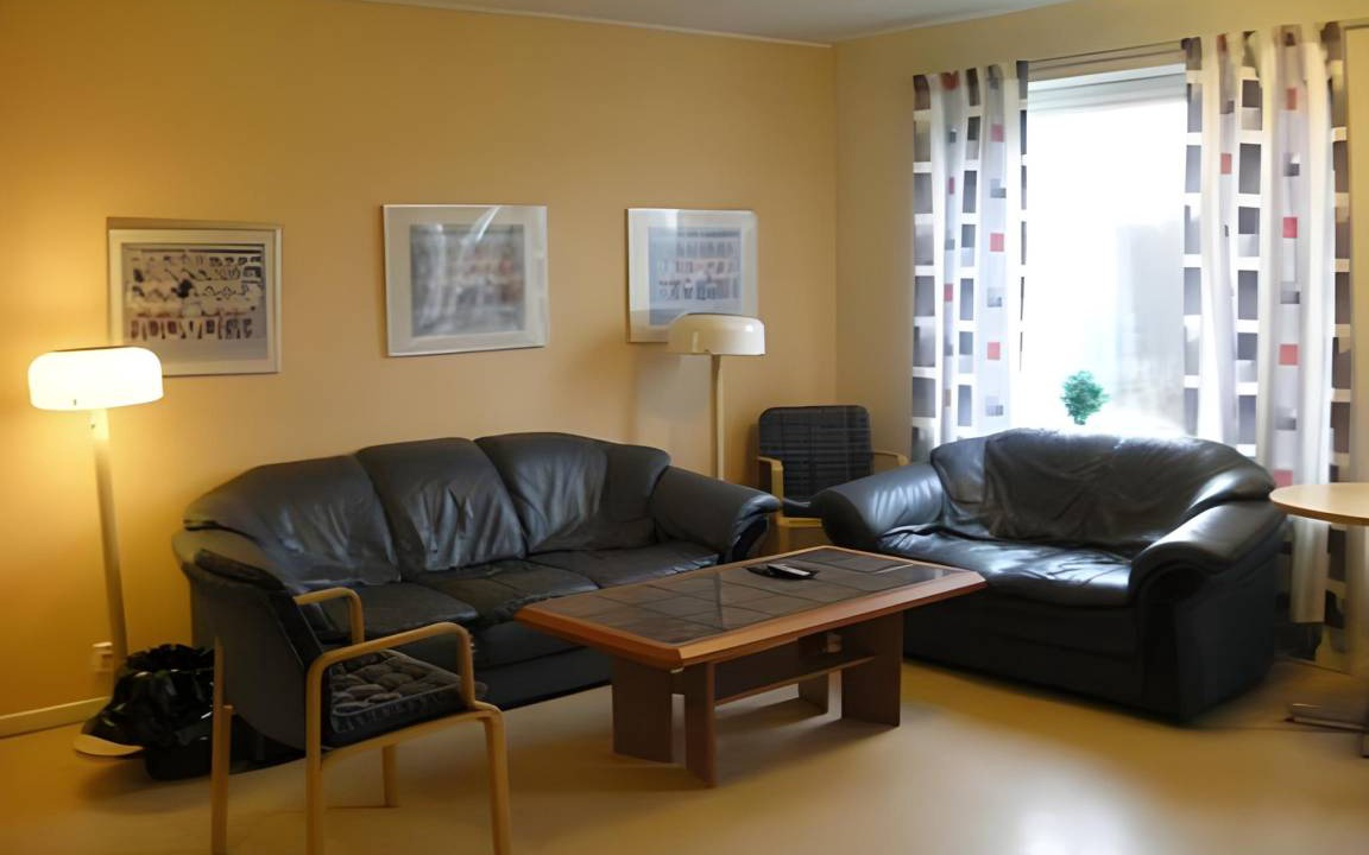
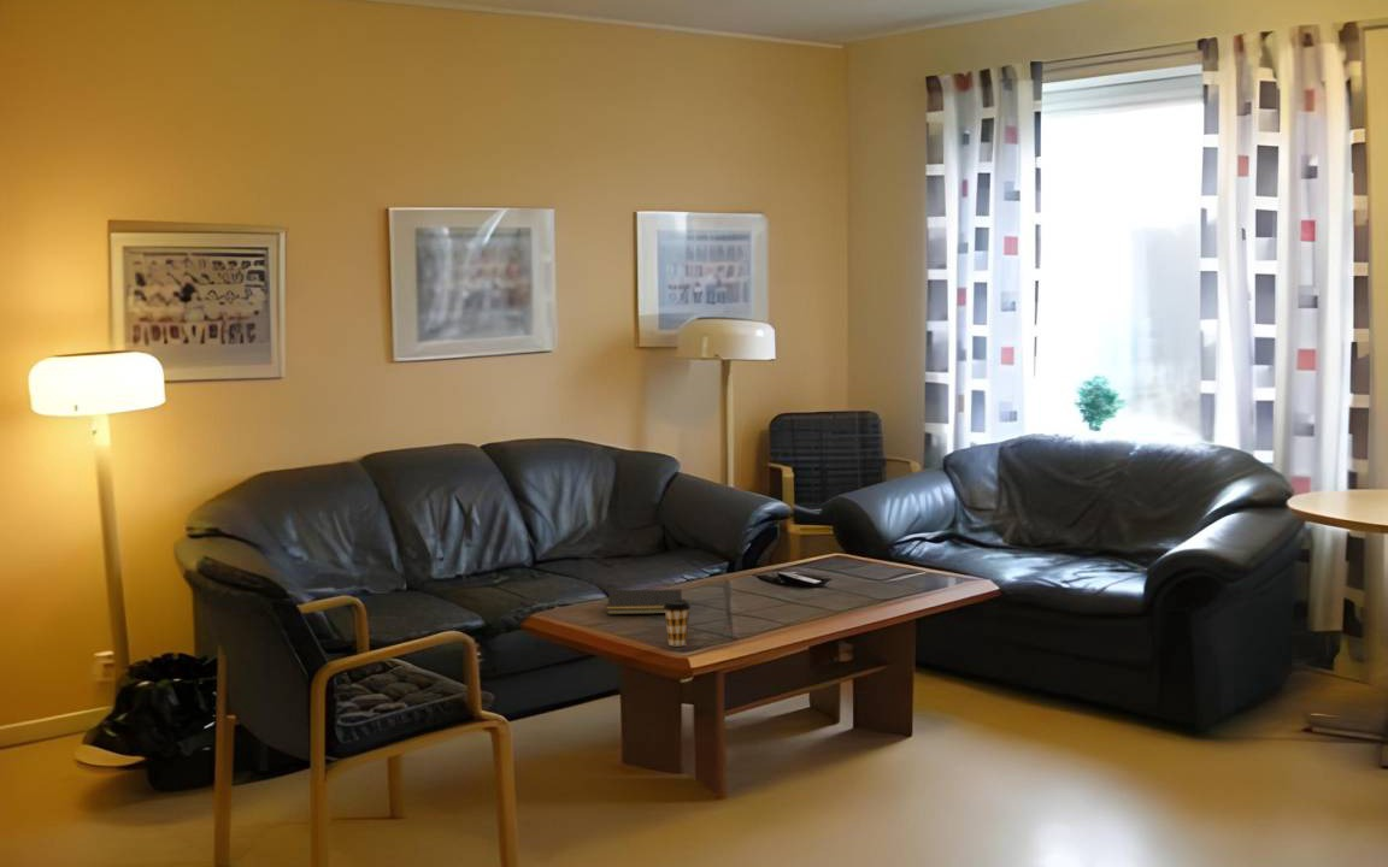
+ coffee cup [664,598,692,648]
+ notepad [606,588,683,615]
